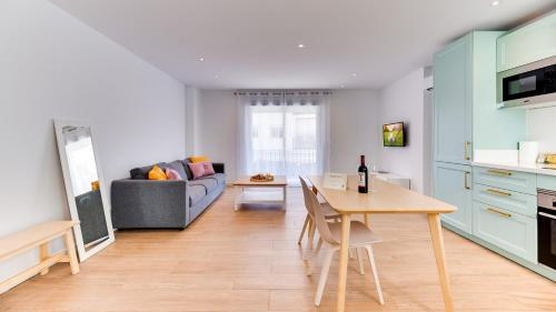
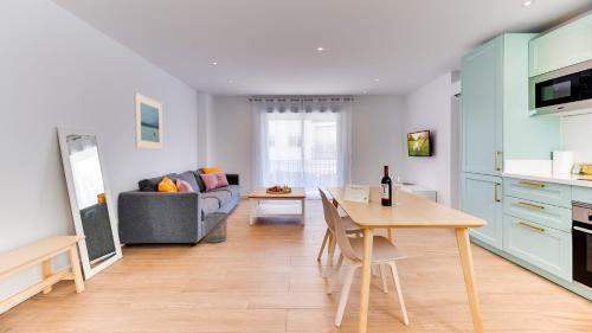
+ waste bin [202,211,229,244]
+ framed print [133,91,165,151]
